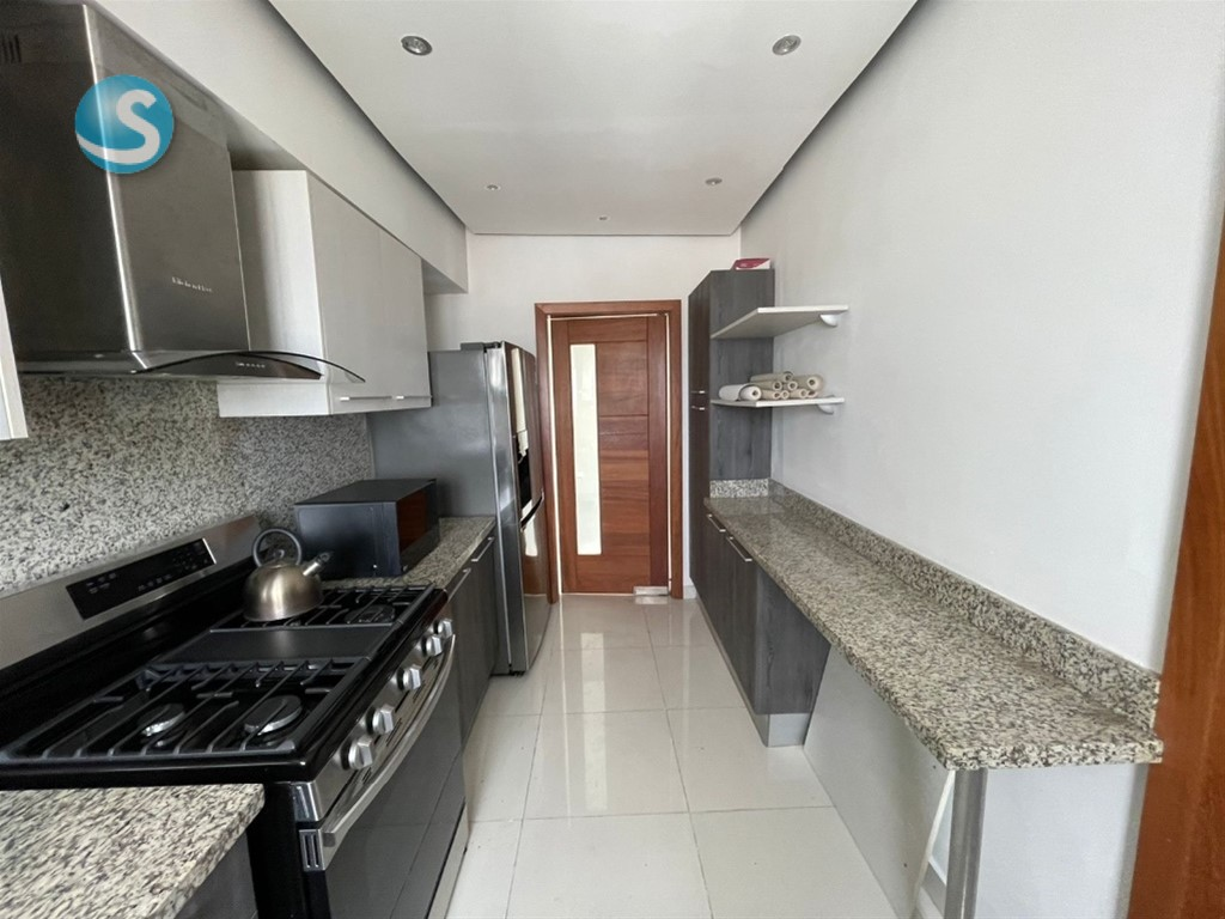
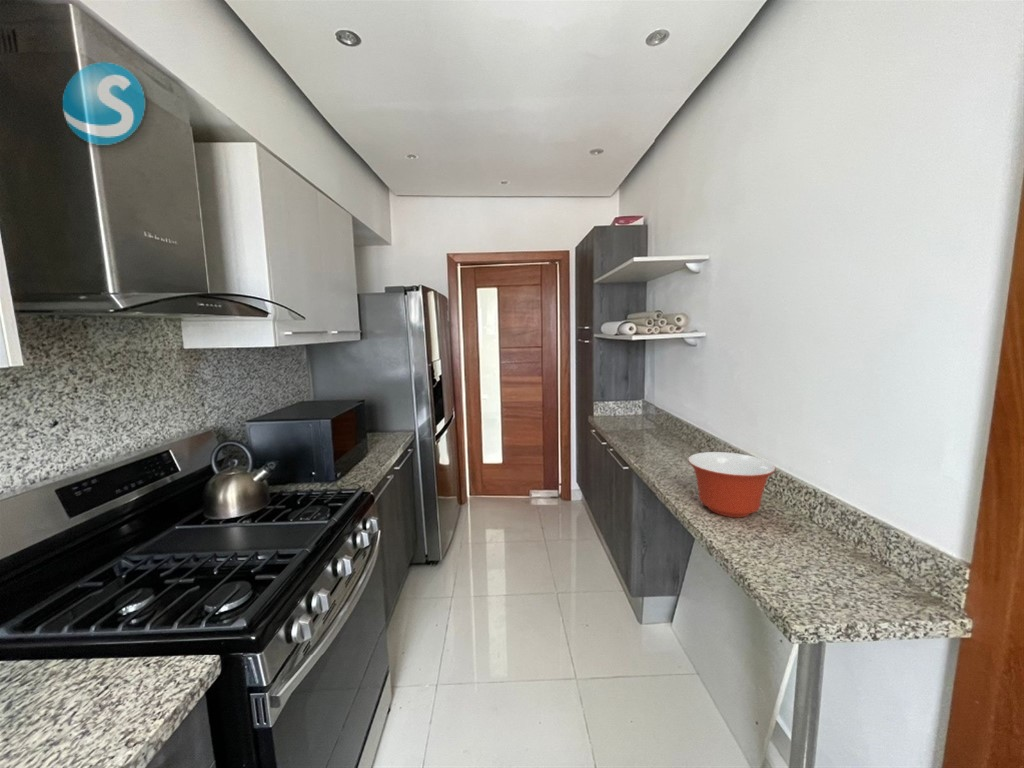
+ mixing bowl [687,451,777,518]
